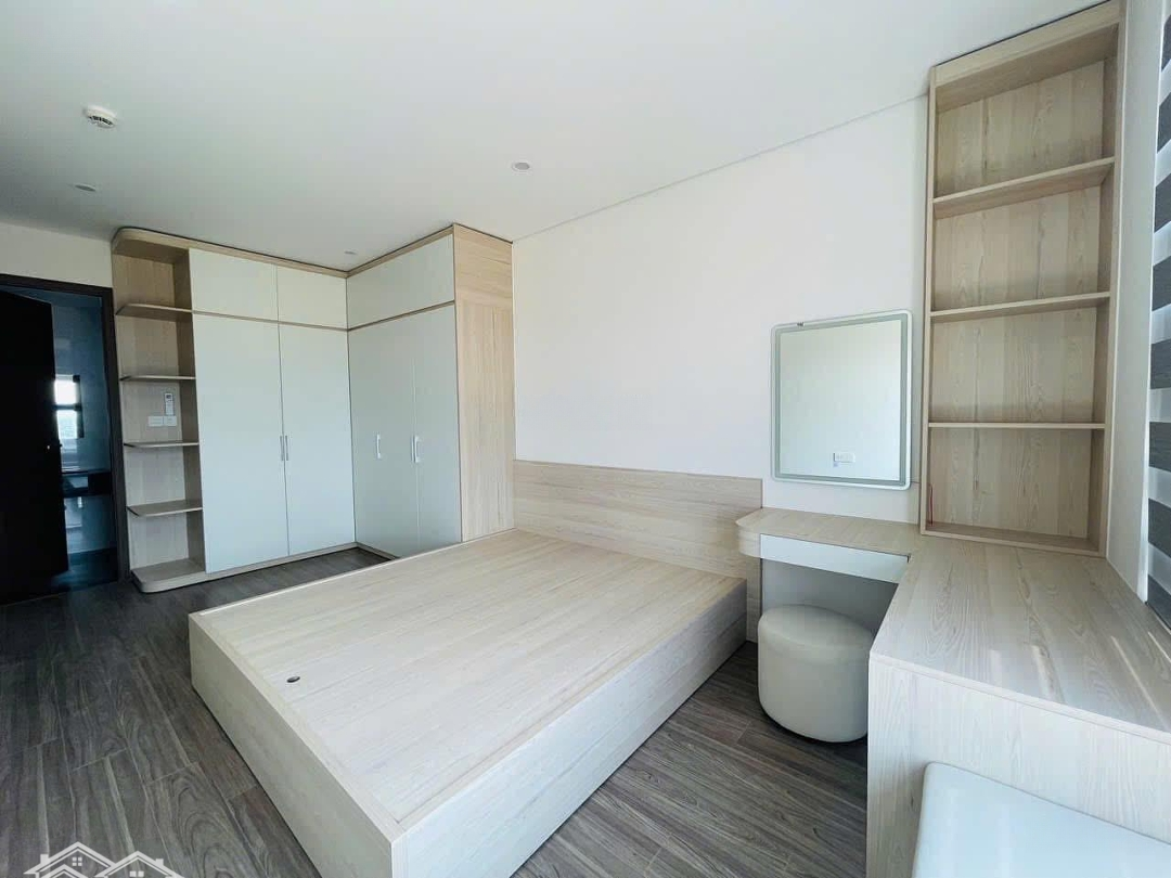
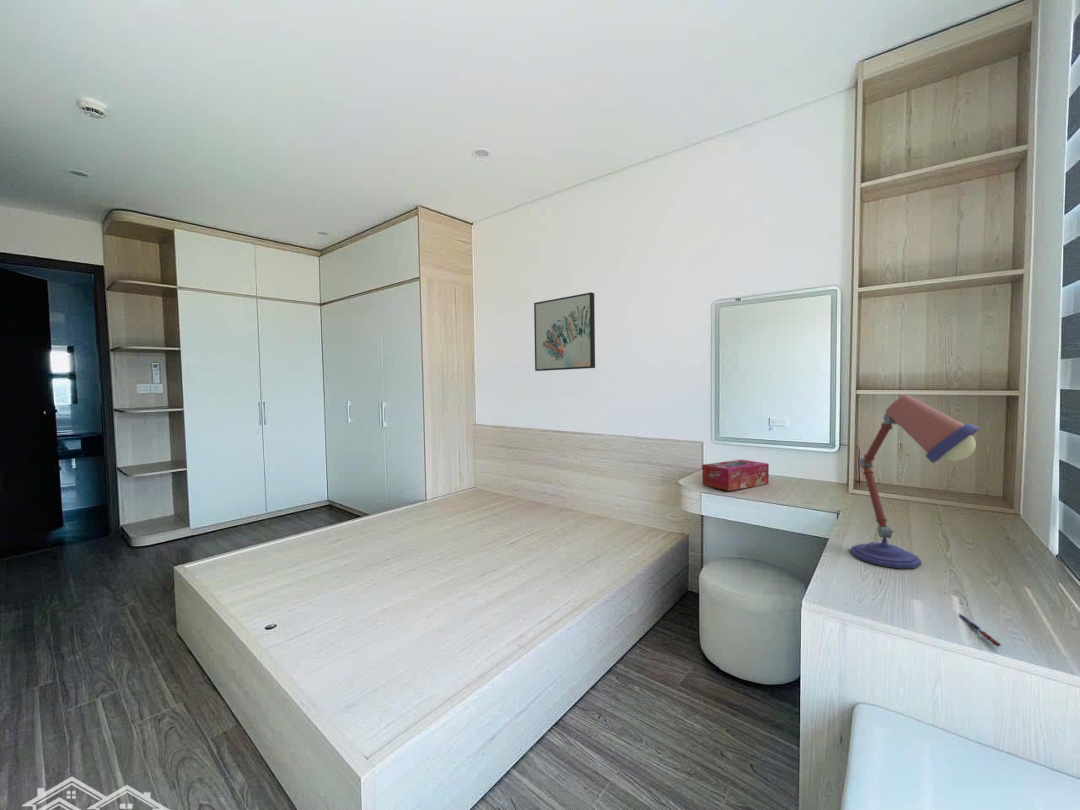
+ tissue box [701,459,770,492]
+ wall art [533,291,596,372]
+ desk lamp [850,393,980,569]
+ pen [957,613,1003,648]
